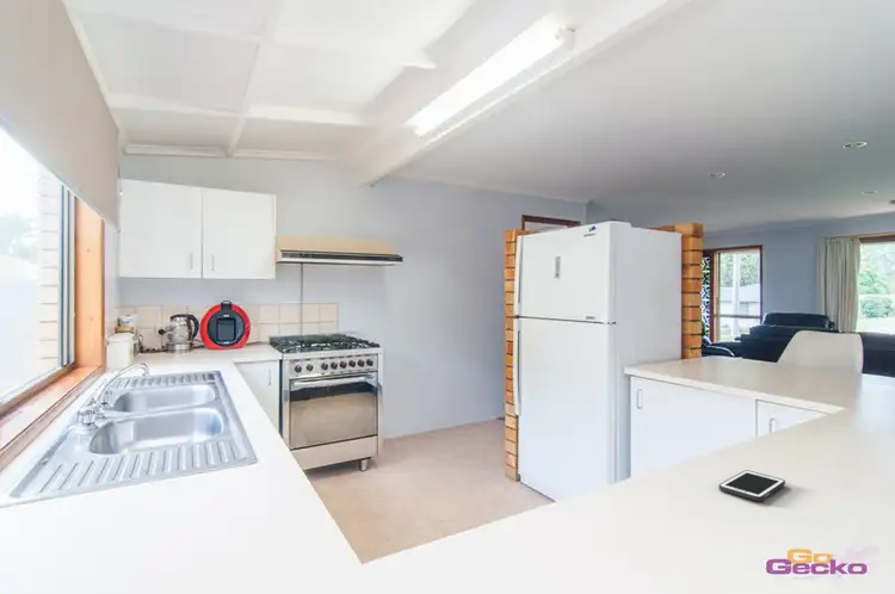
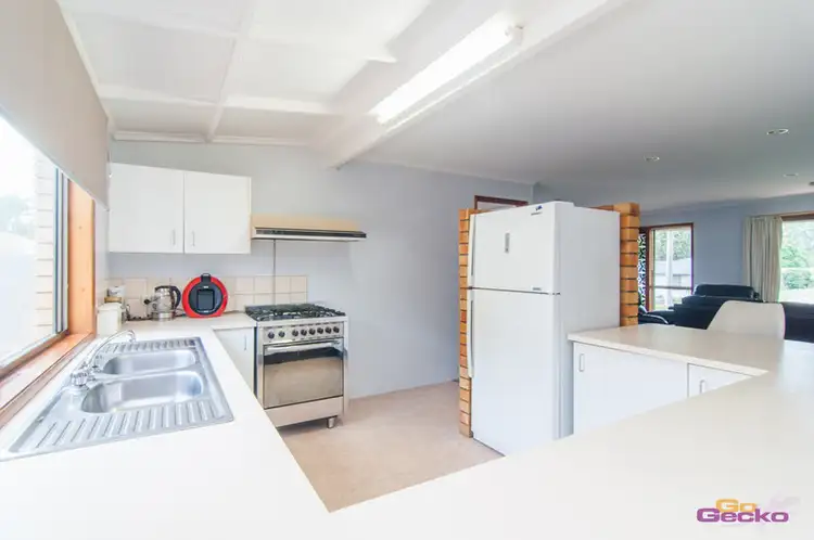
- cell phone [717,469,786,502]
